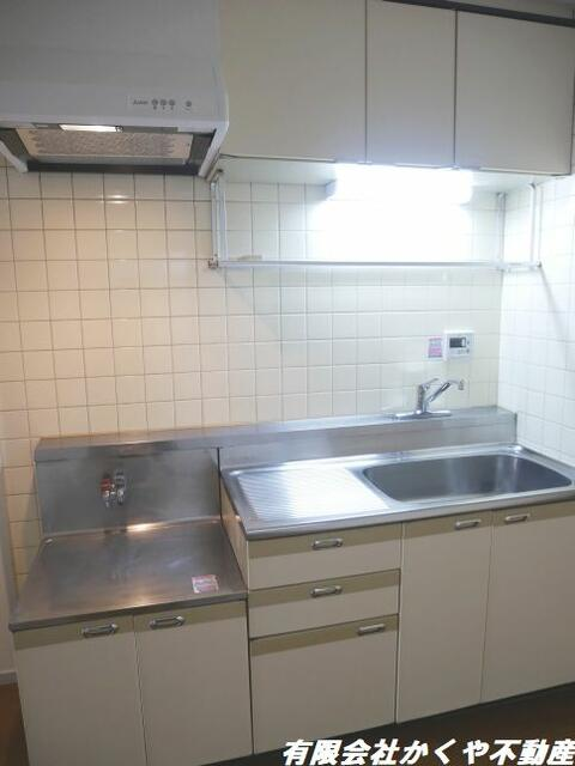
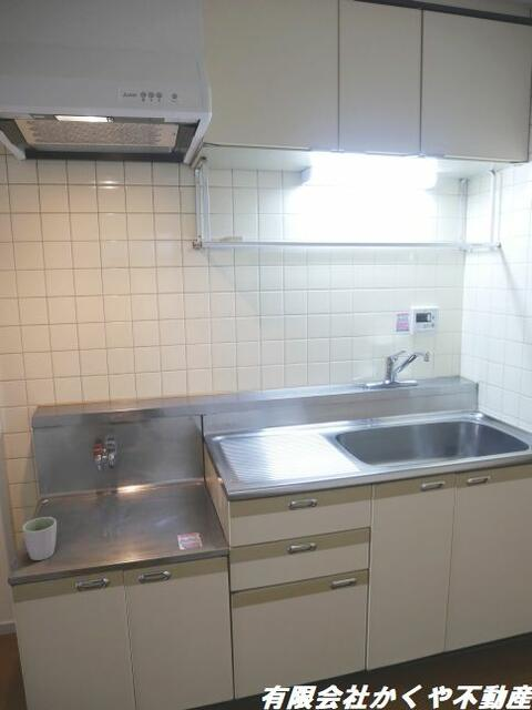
+ mug [21,516,58,561]
